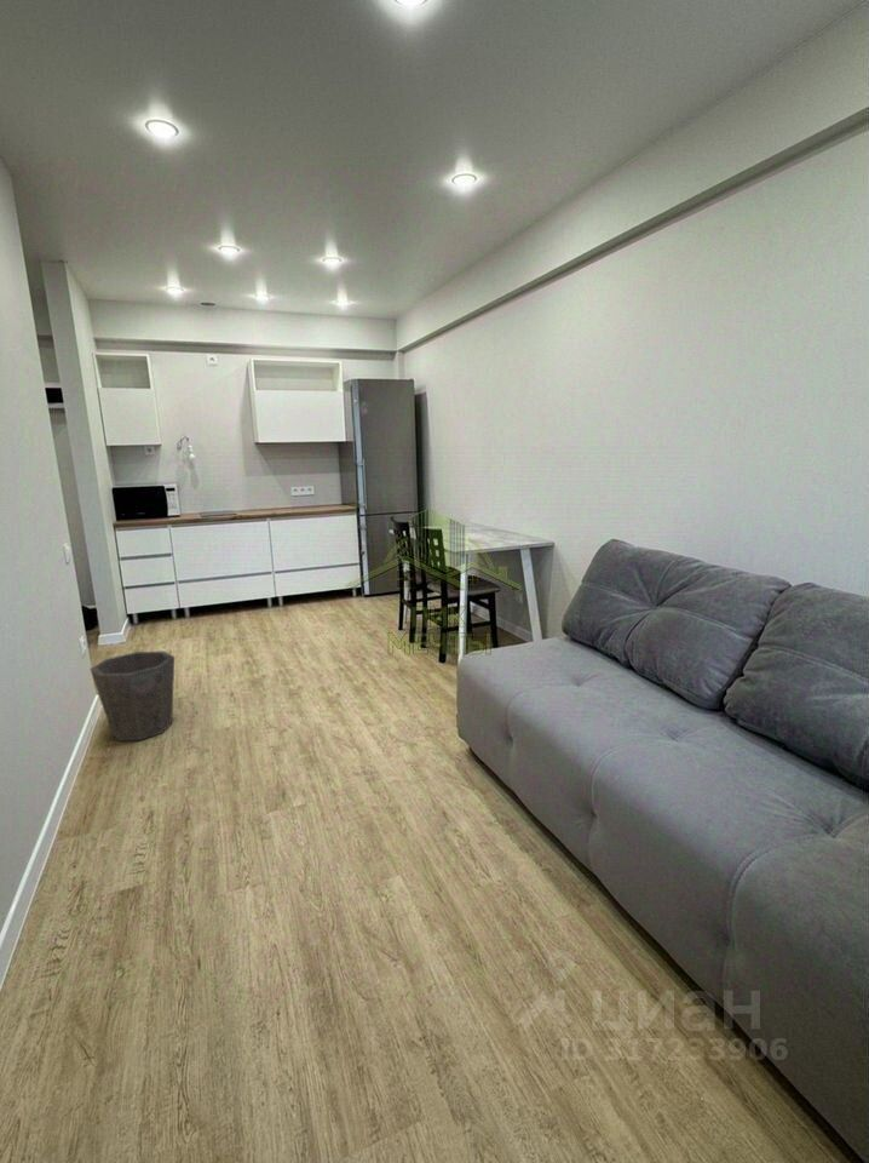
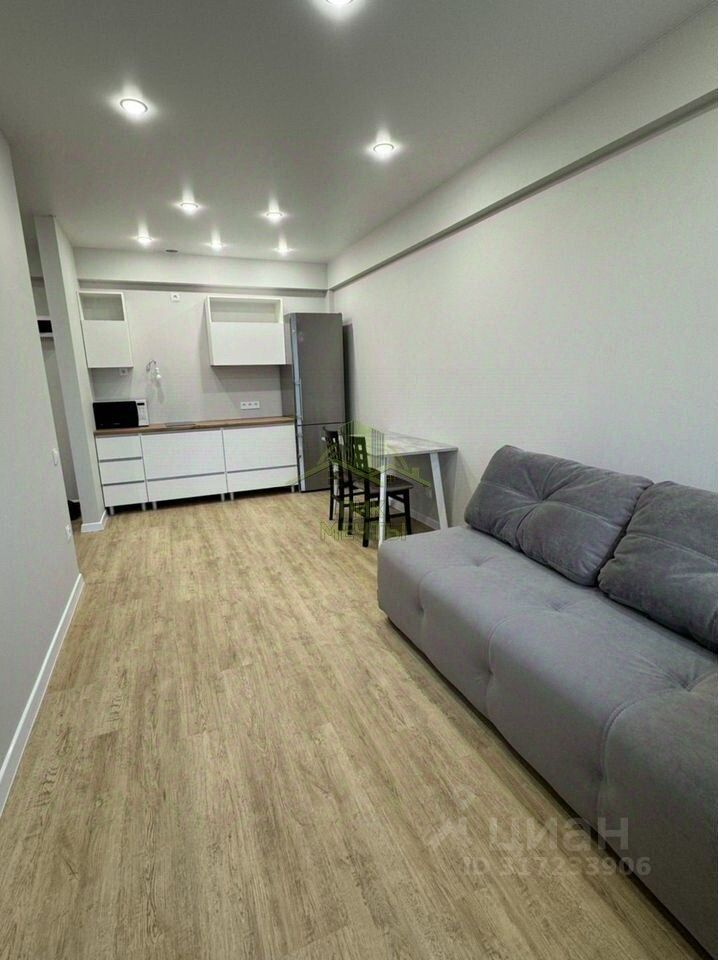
- waste bin [90,651,175,743]
